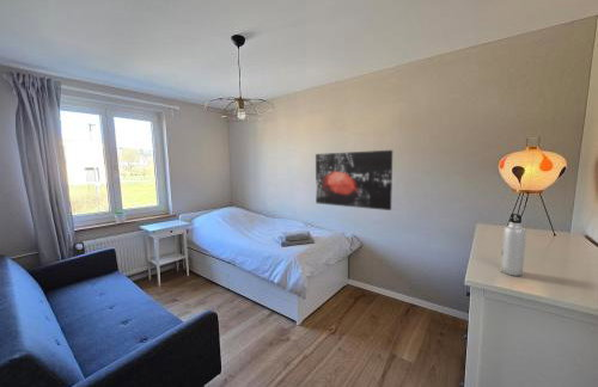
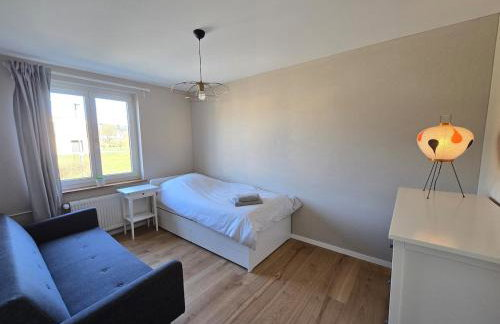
- water bottle [500,213,527,277]
- wall art [315,149,393,211]
